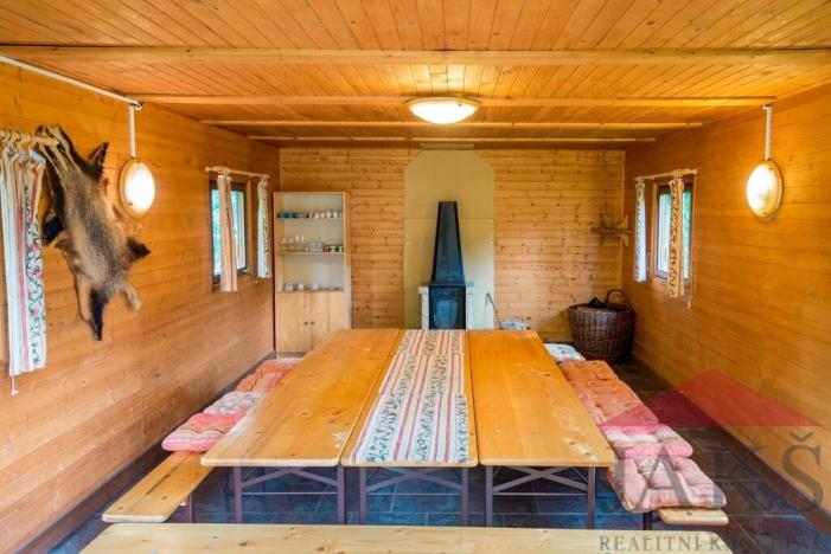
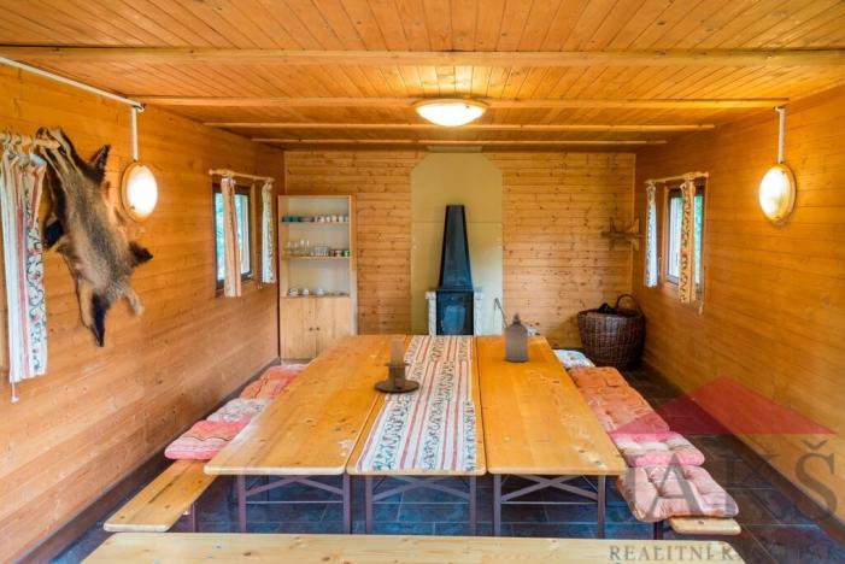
+ candle holder [374,337,421,393]
+ bottle [504,312,529,363]
